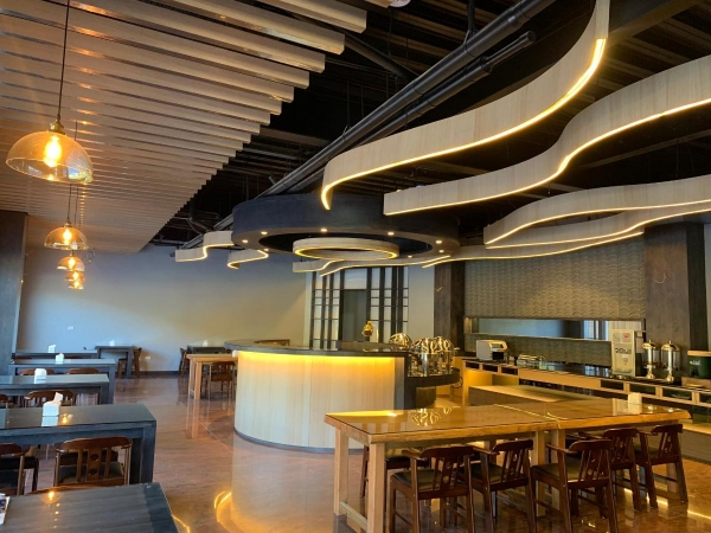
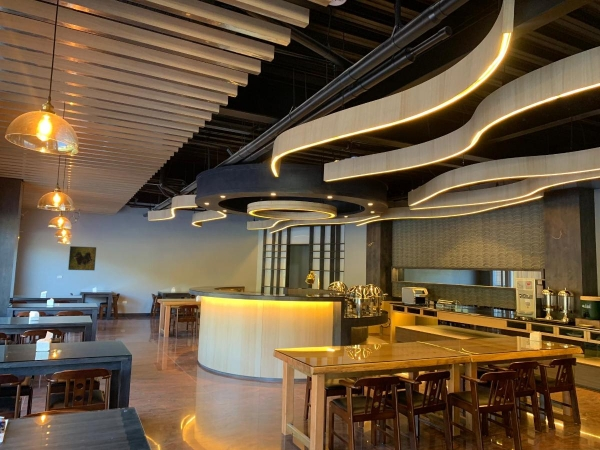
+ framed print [67,245,97,271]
